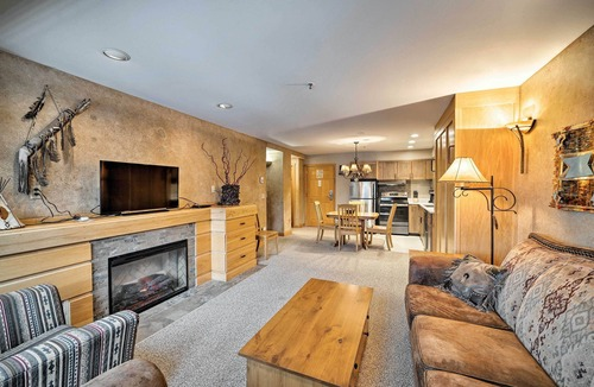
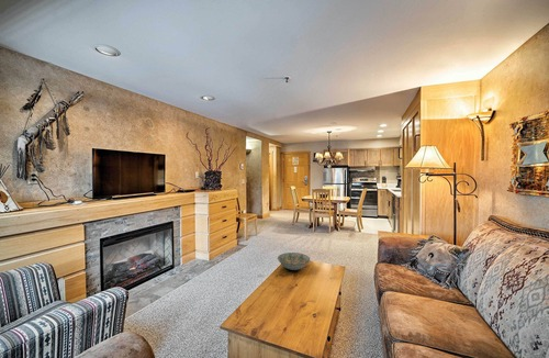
+ decorative bowl [277,251,311,271]
